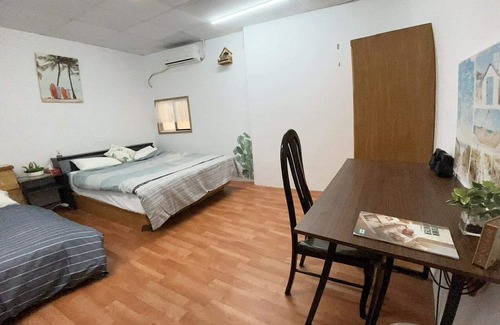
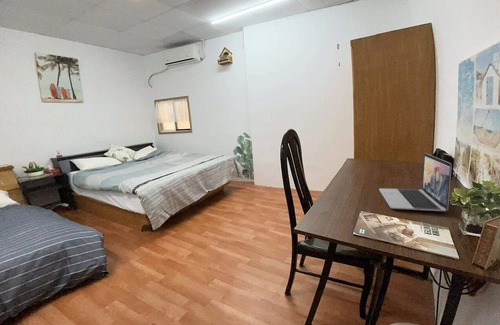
+ laptop [378,152,452,212]
